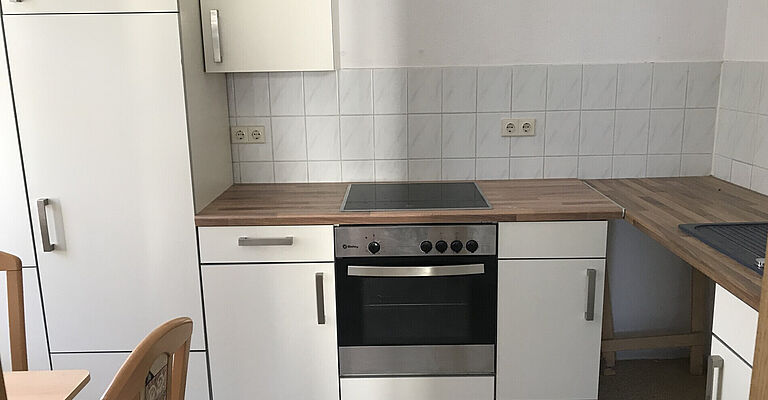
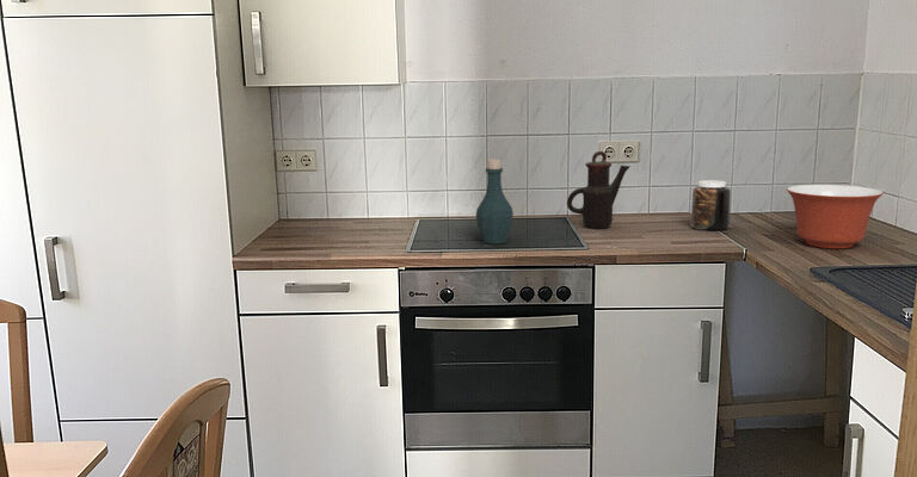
+ jar [690,179,732,231]
+ mixing bowl [786,184,885,249]
+ bottle [475,159,515,246]
+ teapot [566,150,632,230]
